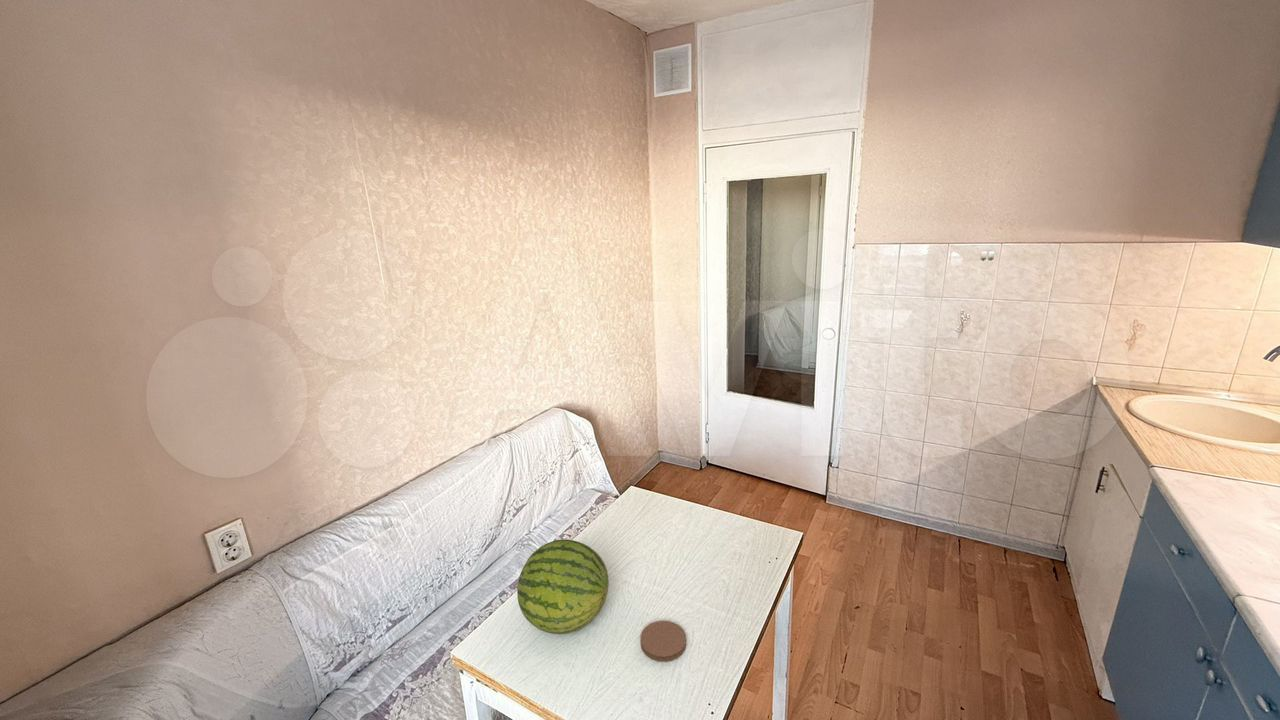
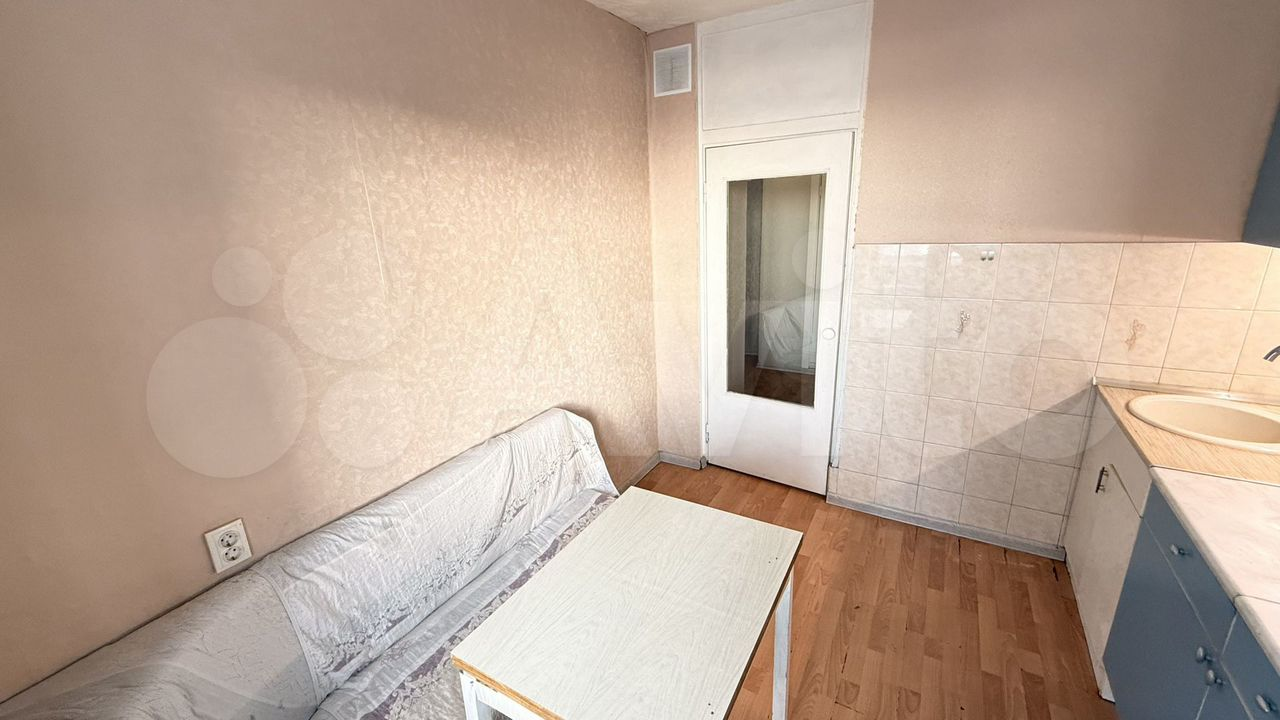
- coaster [640,620,687,663]
- fruit [516,539,610,635]
